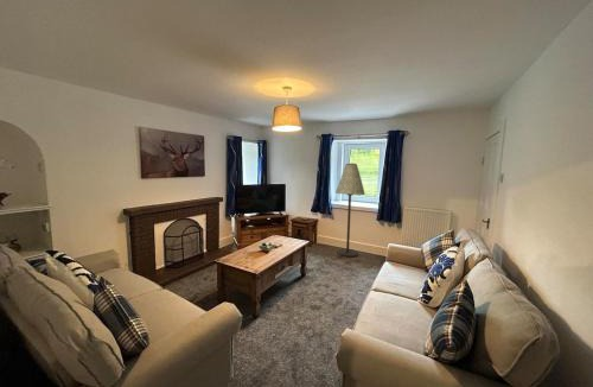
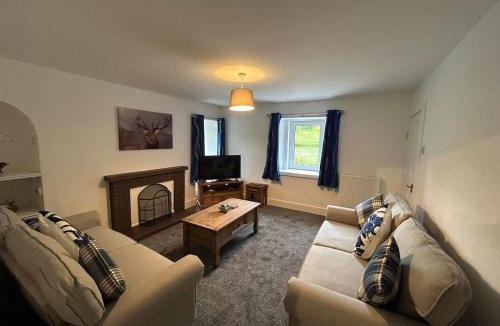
- floor lamp [334,163,366,258]
